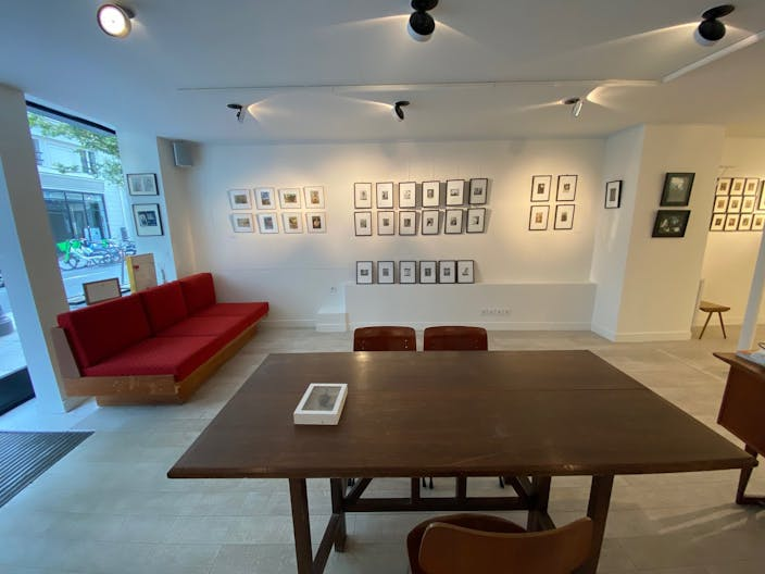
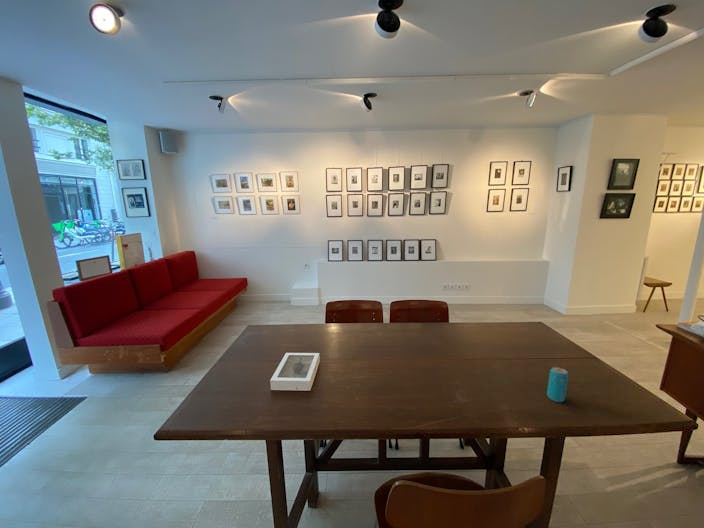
+ beverage can [546,366,570,403]
